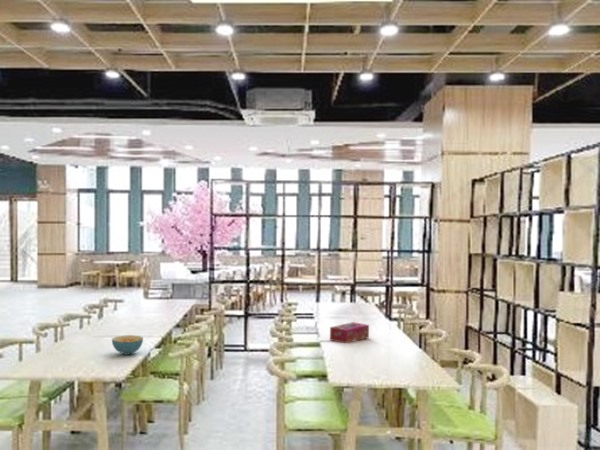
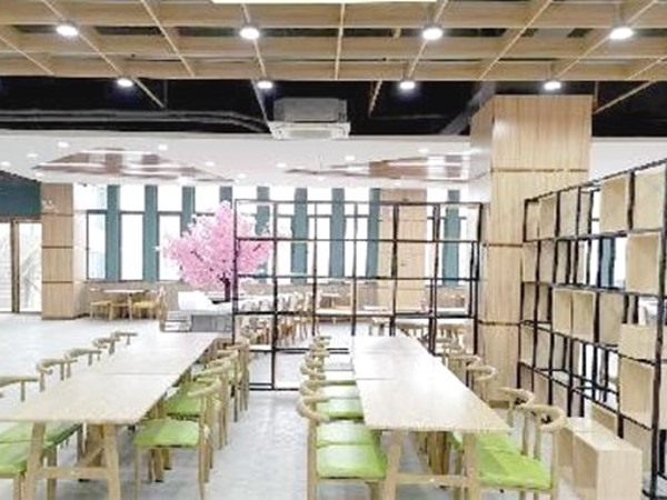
- tissue box [329,321,370,344]
- cereal bowl [111,334,144,356]
